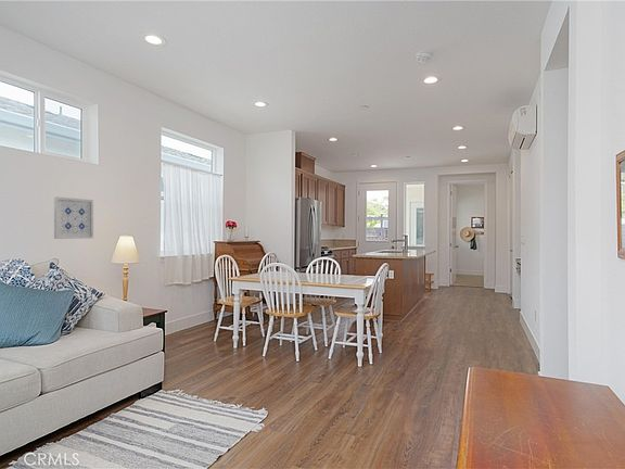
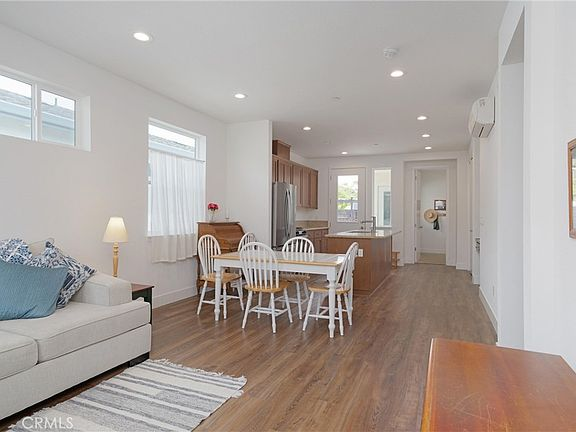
- wall art [53,195,94,240]
